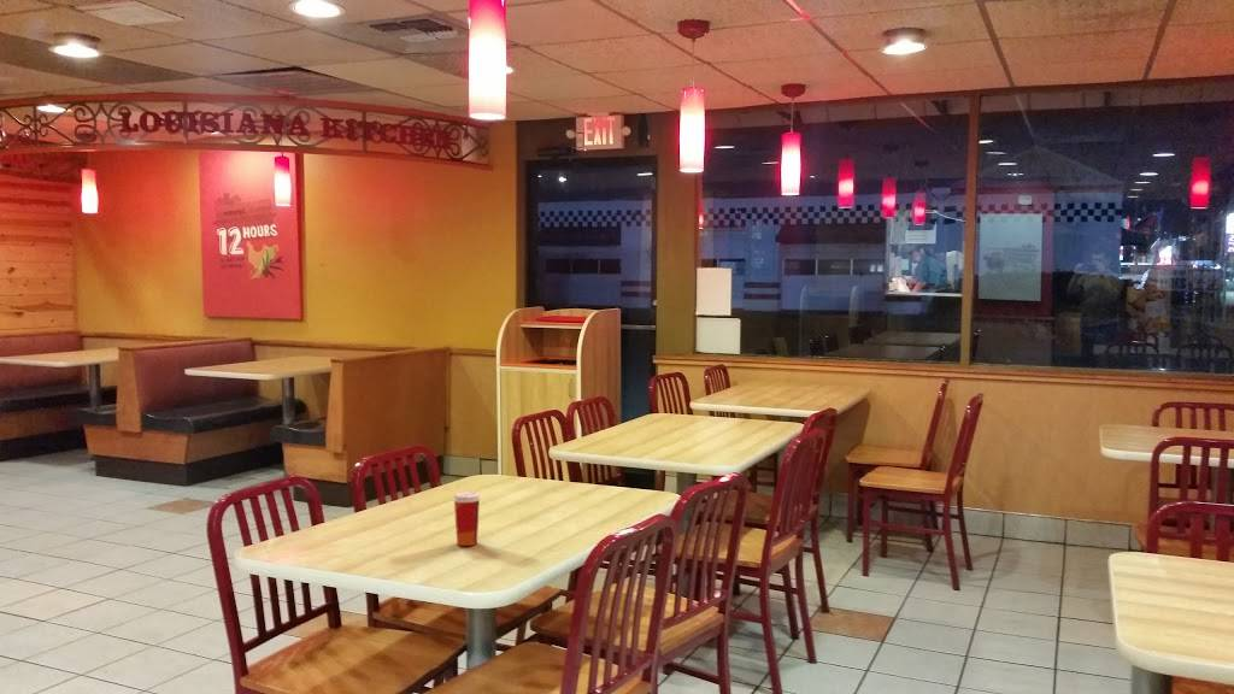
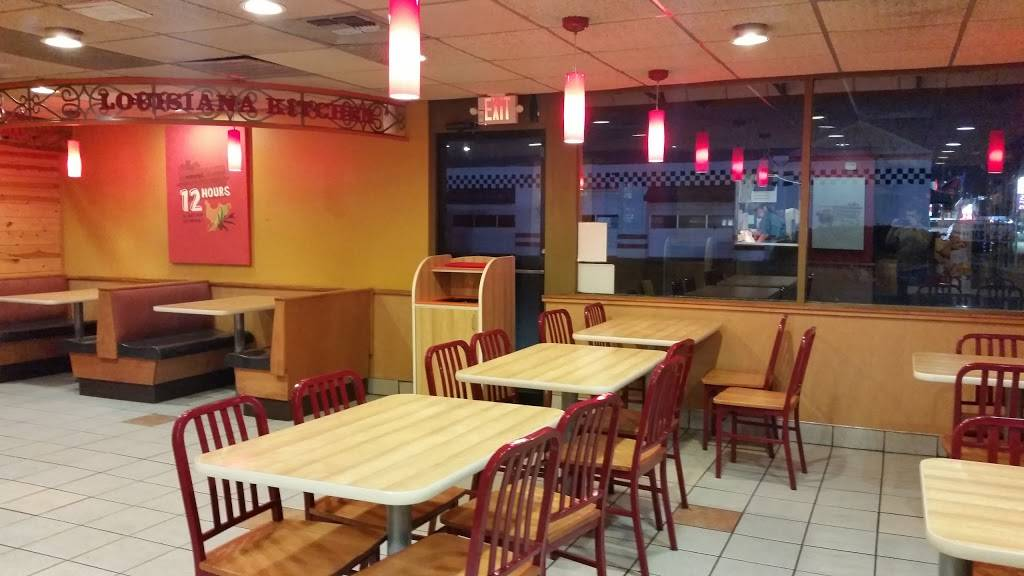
- paper cup [452,492,482,547]
